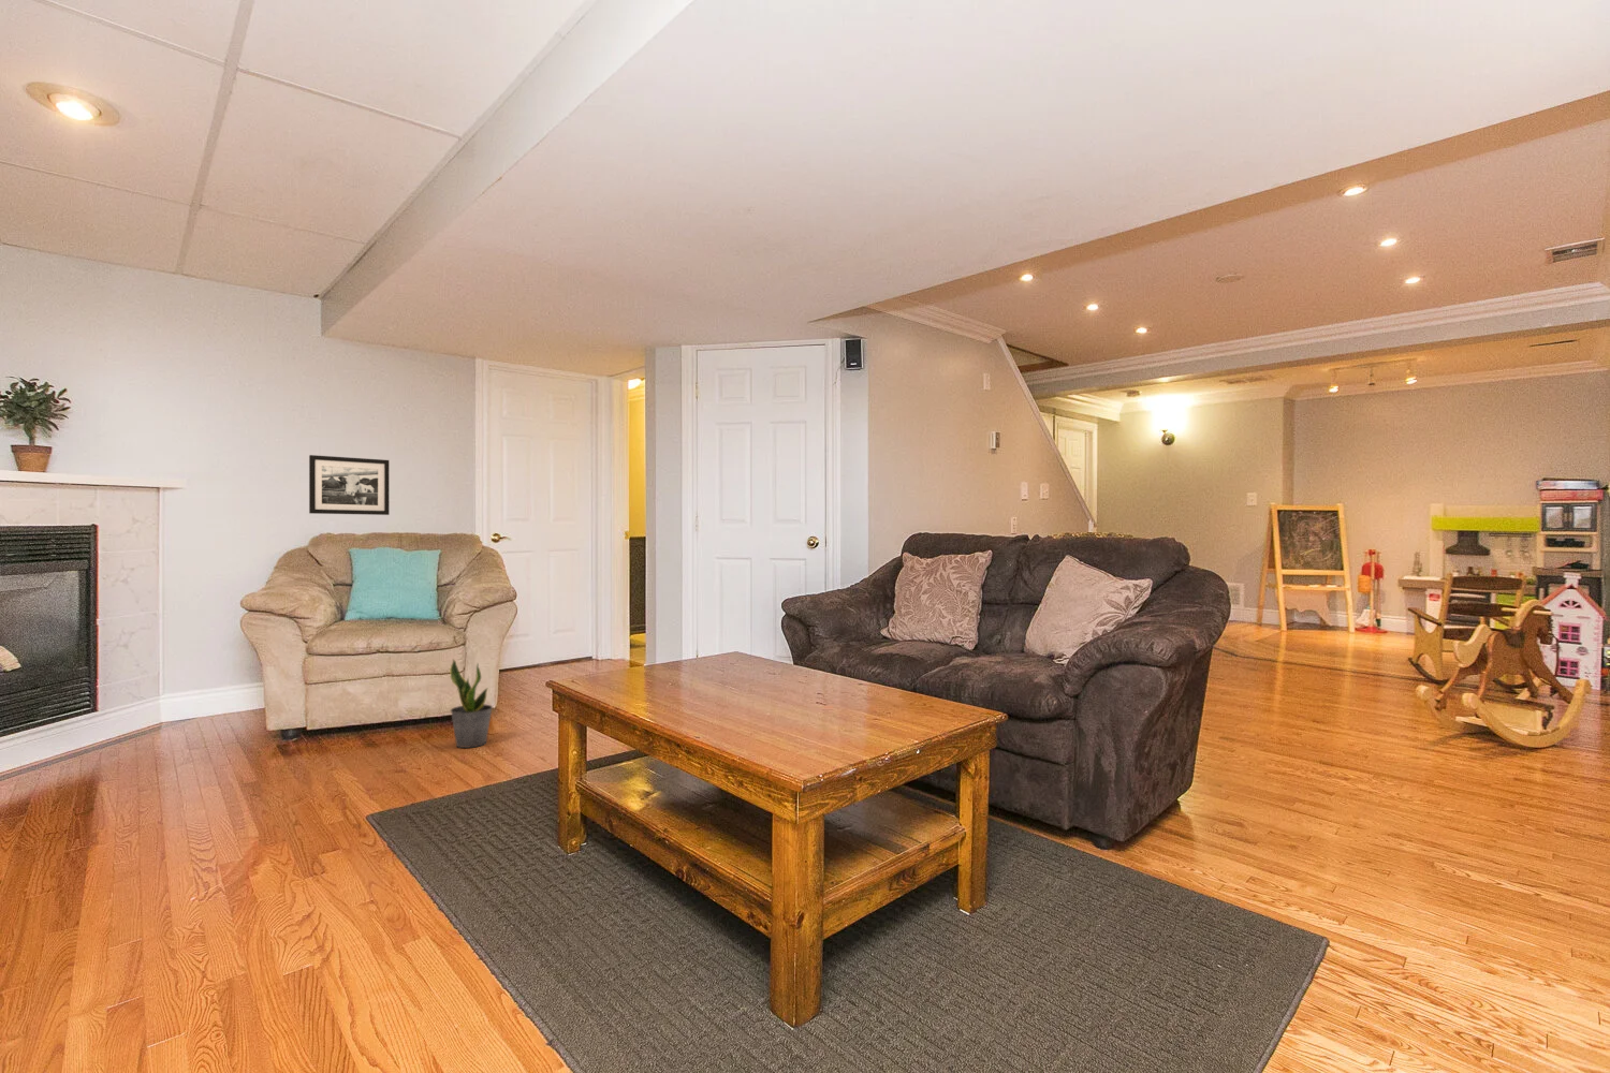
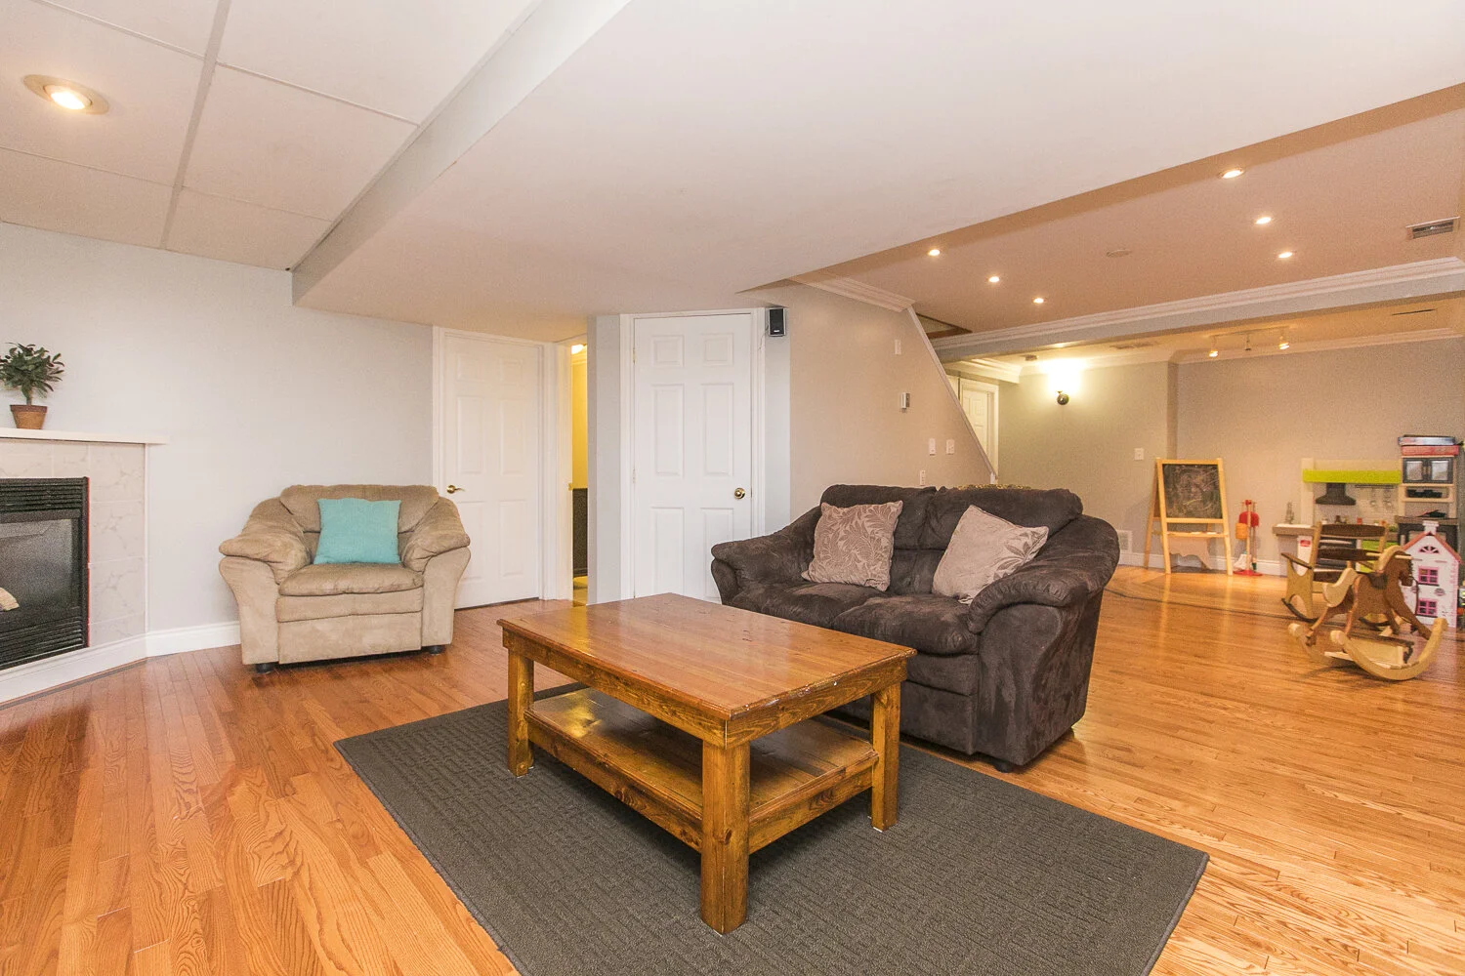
- picture frame [308,454,391,516]
- potted plant [449,657,494,748]
